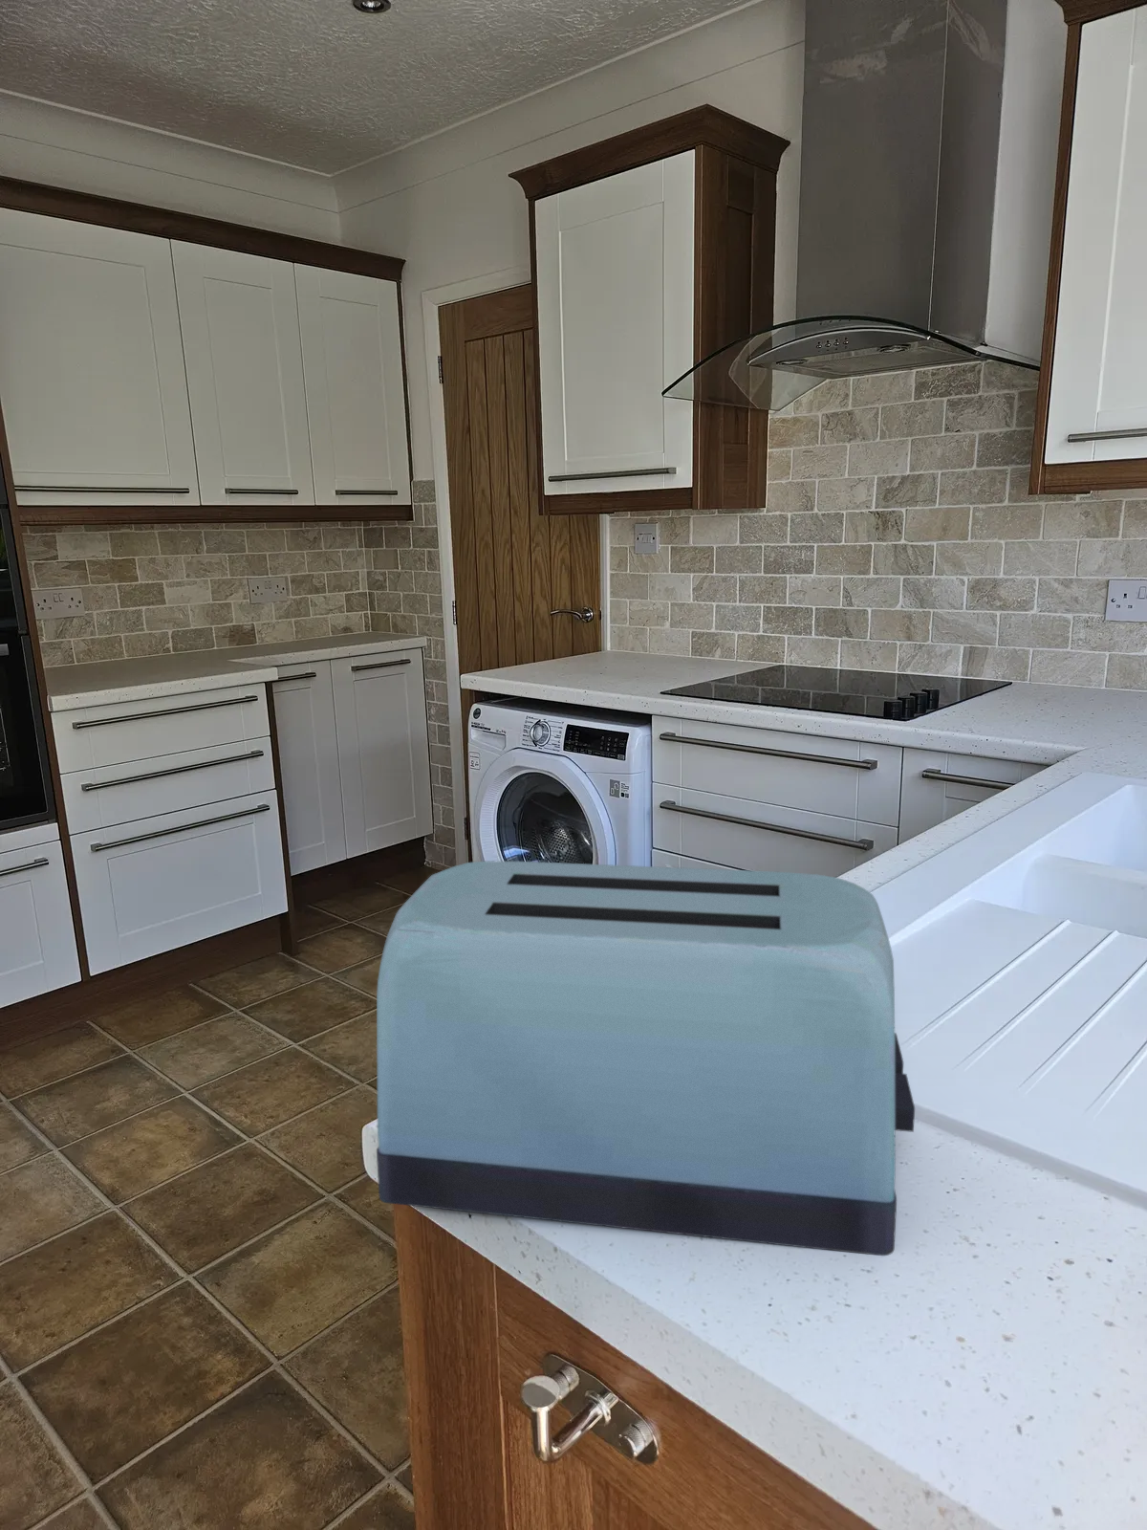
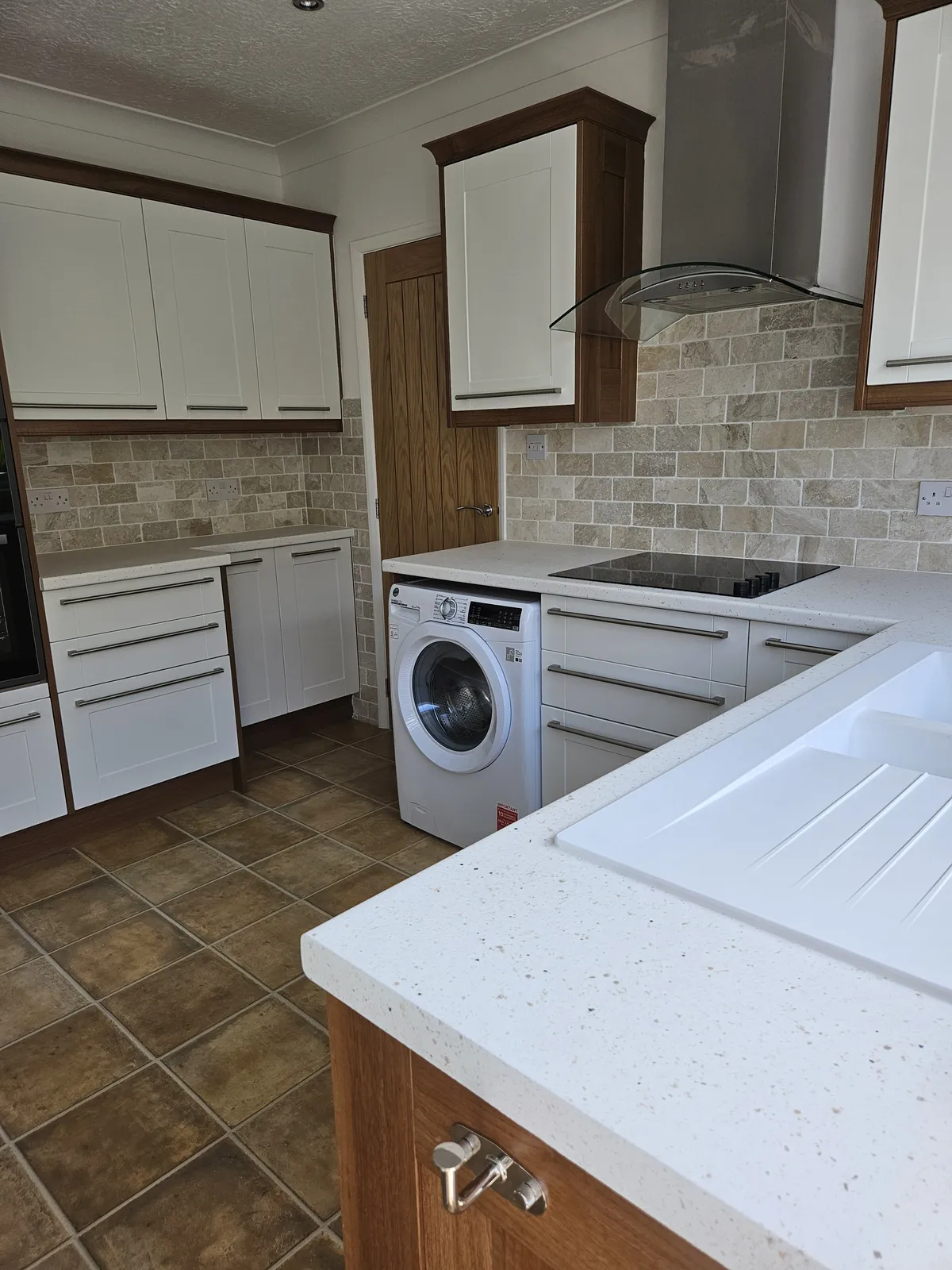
- toaster [376,860,916,1257]
